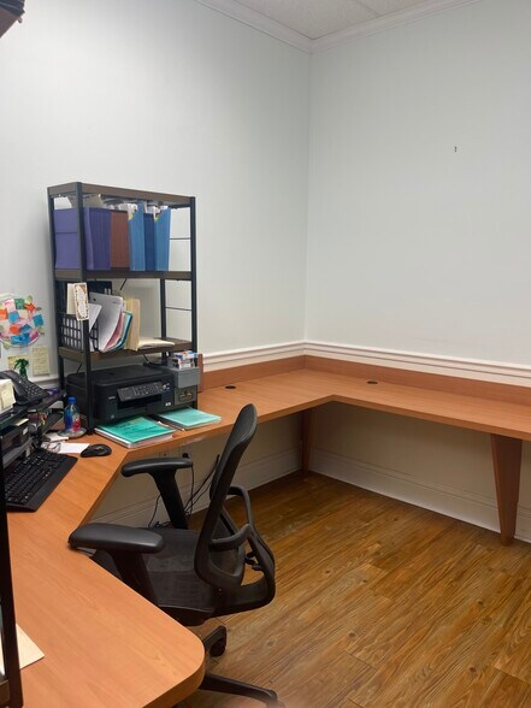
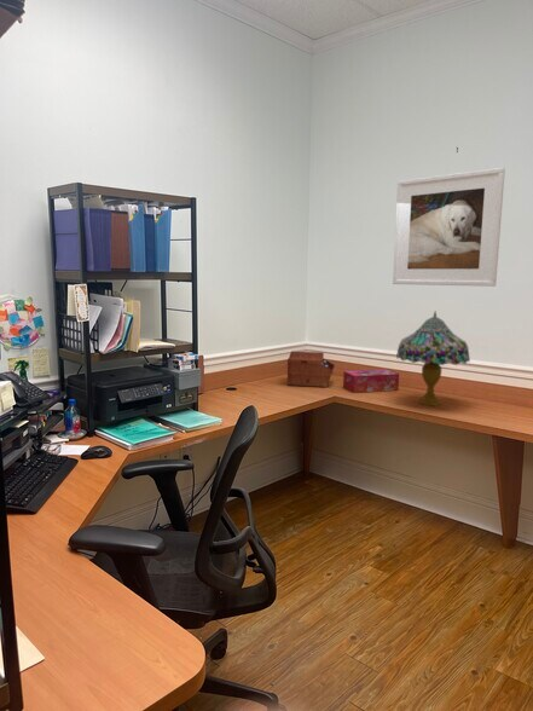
+ table lamp [395,311,471,406]
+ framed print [392,167,506,288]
+ sewing box [286,351,336,388]
+ tissue box [342,368,400,394]
